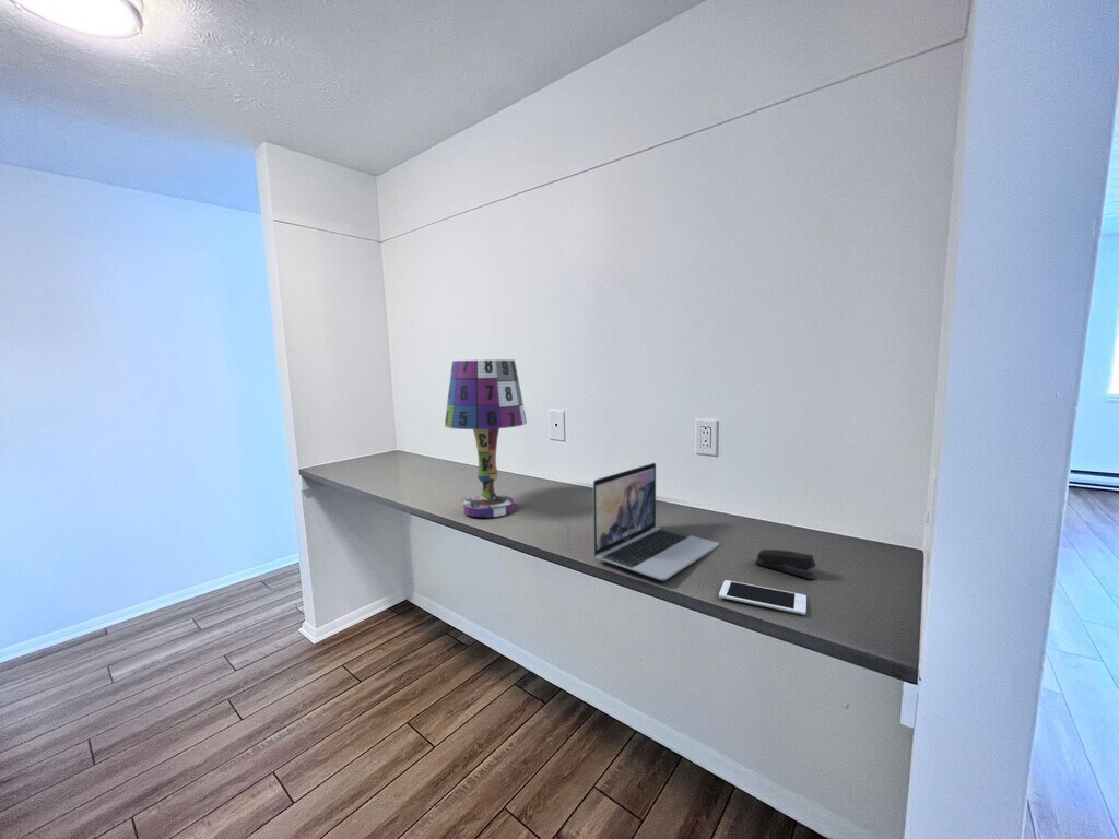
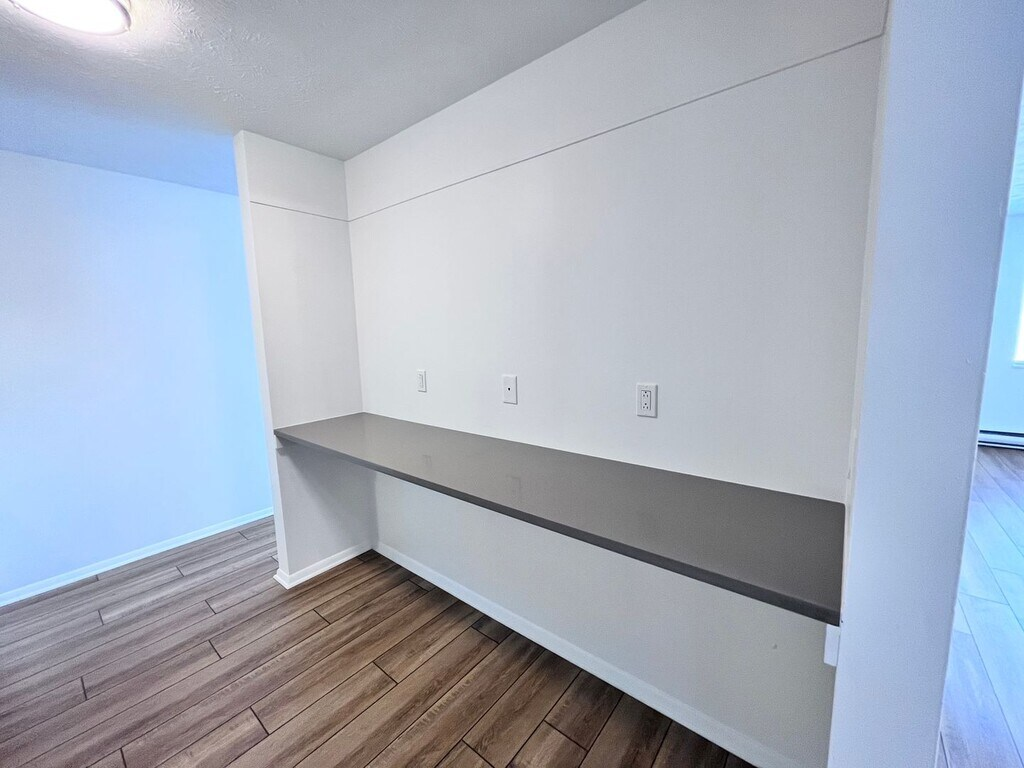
- cell phone [718,579,808,616]
- stapler [754,548,817,580]
- laptop [592,462,720,581]
- table lamp [444,359,528,519]
